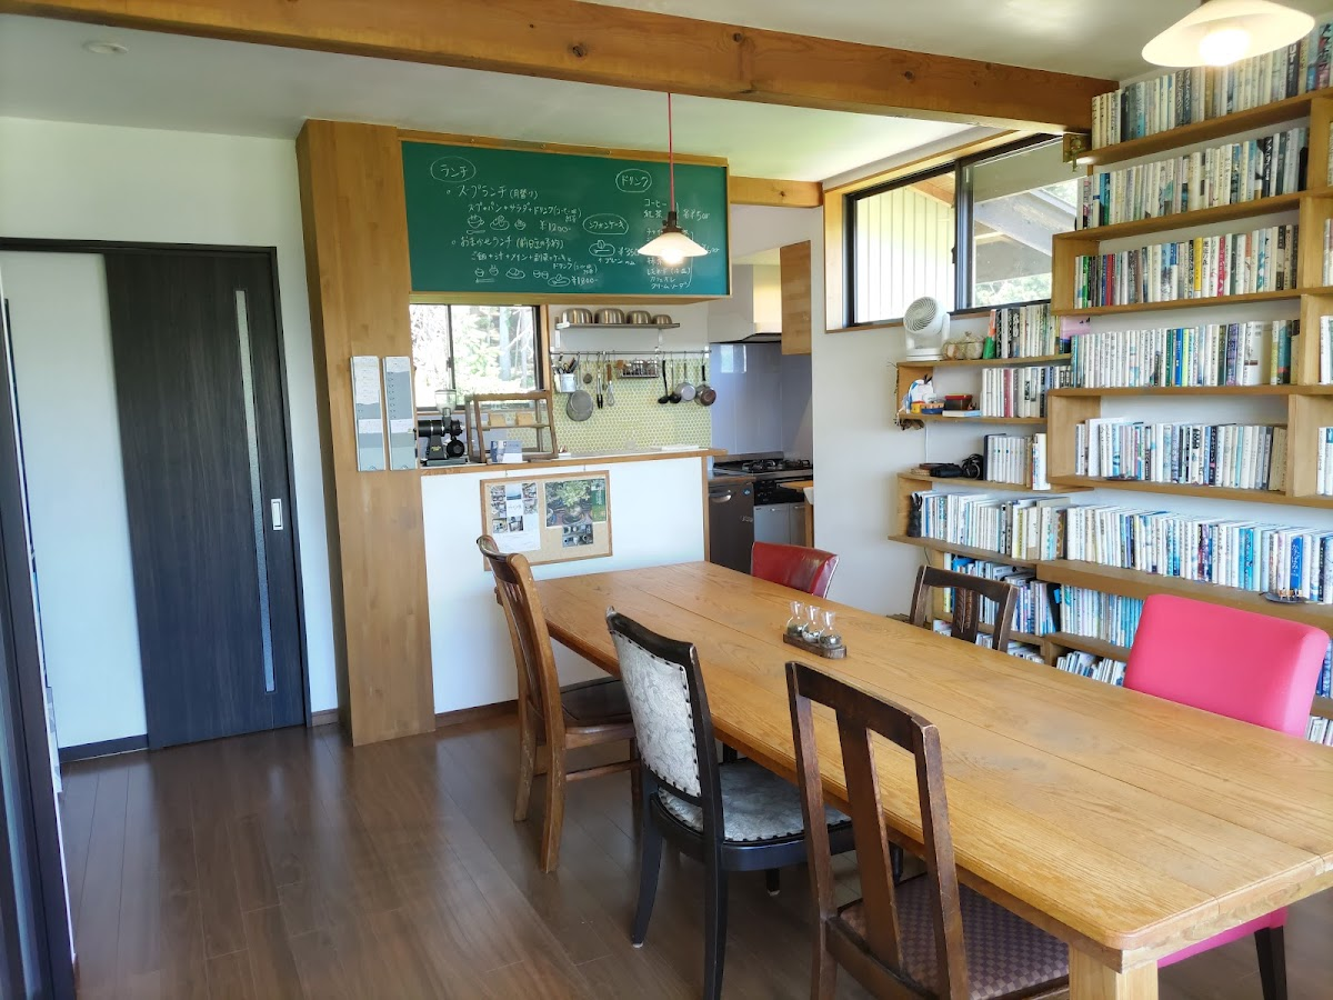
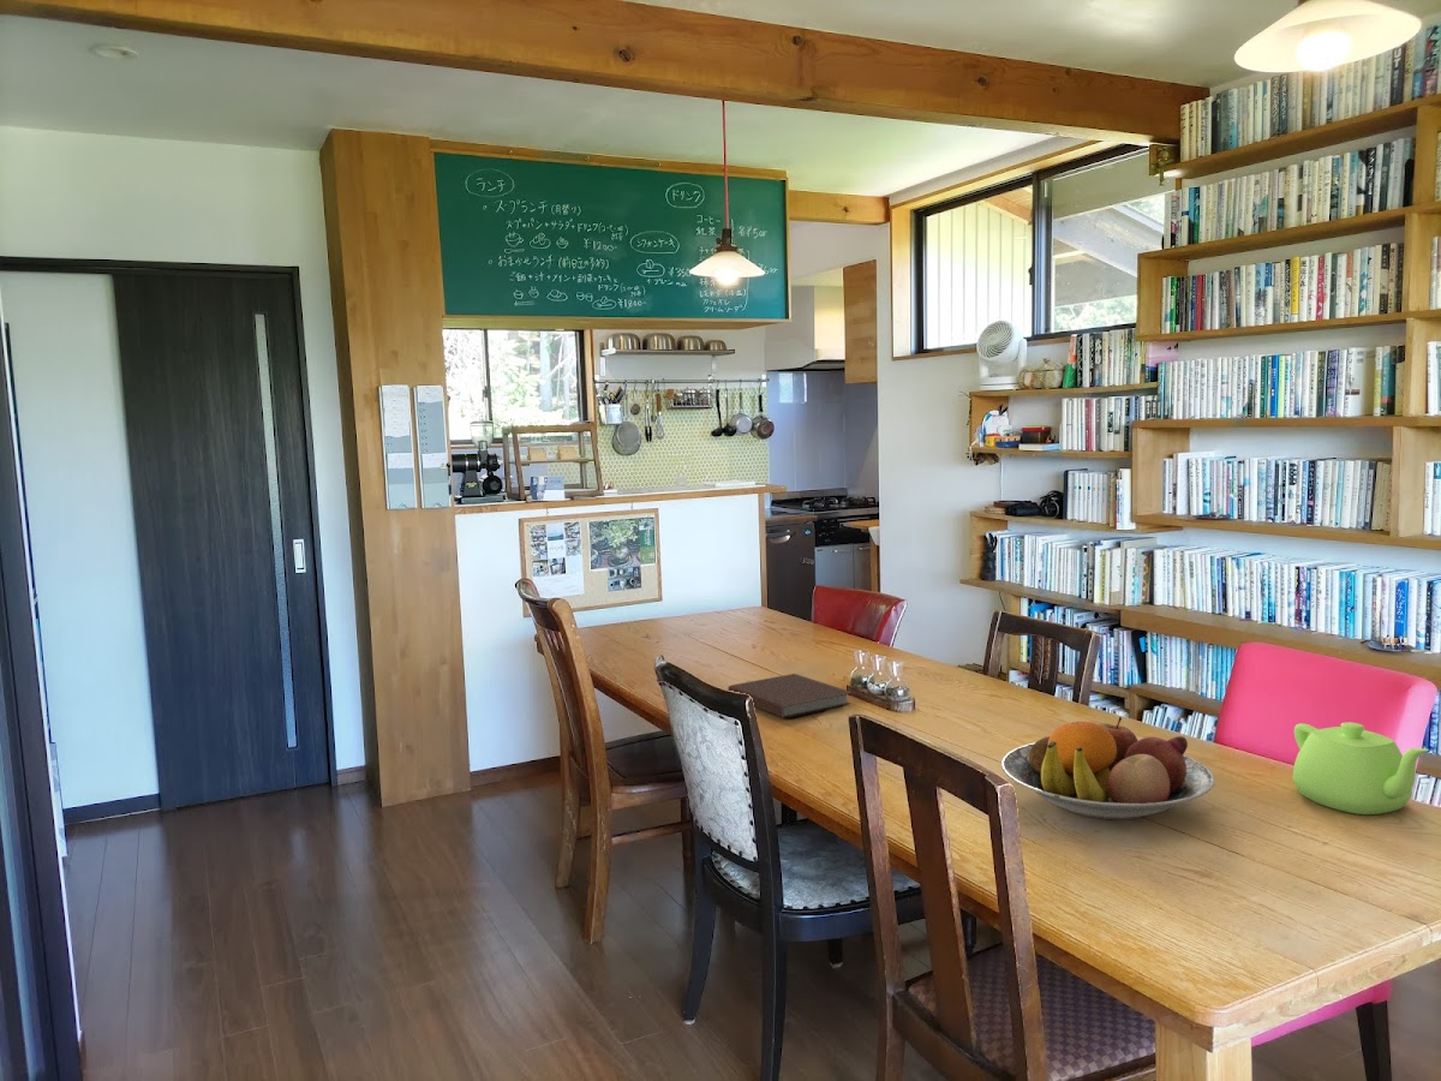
+ teapot [1292,721,1430,816]
+ notebook [727,673,854,719]
+ fruit bowl [1000,716,1215,820]
